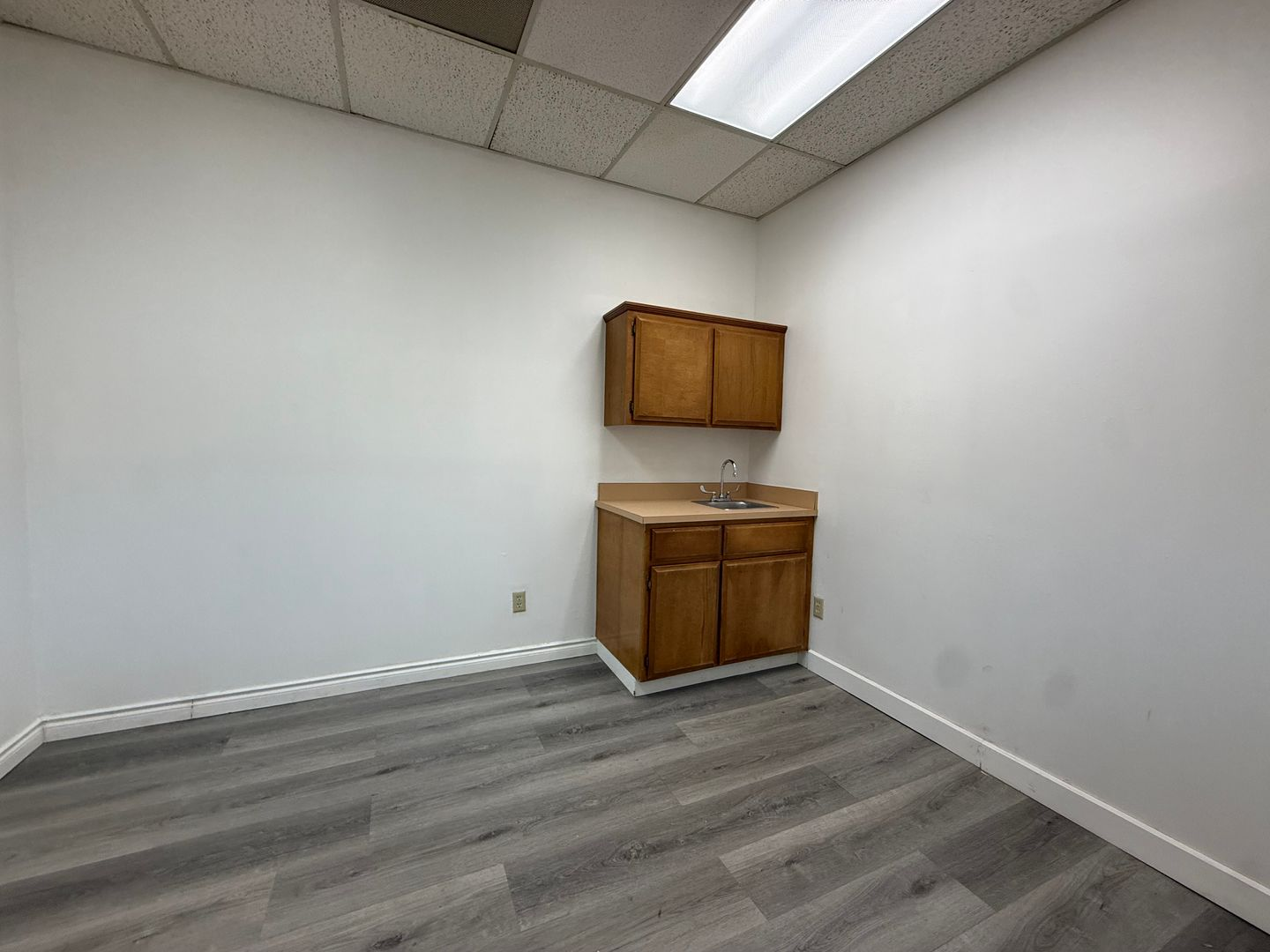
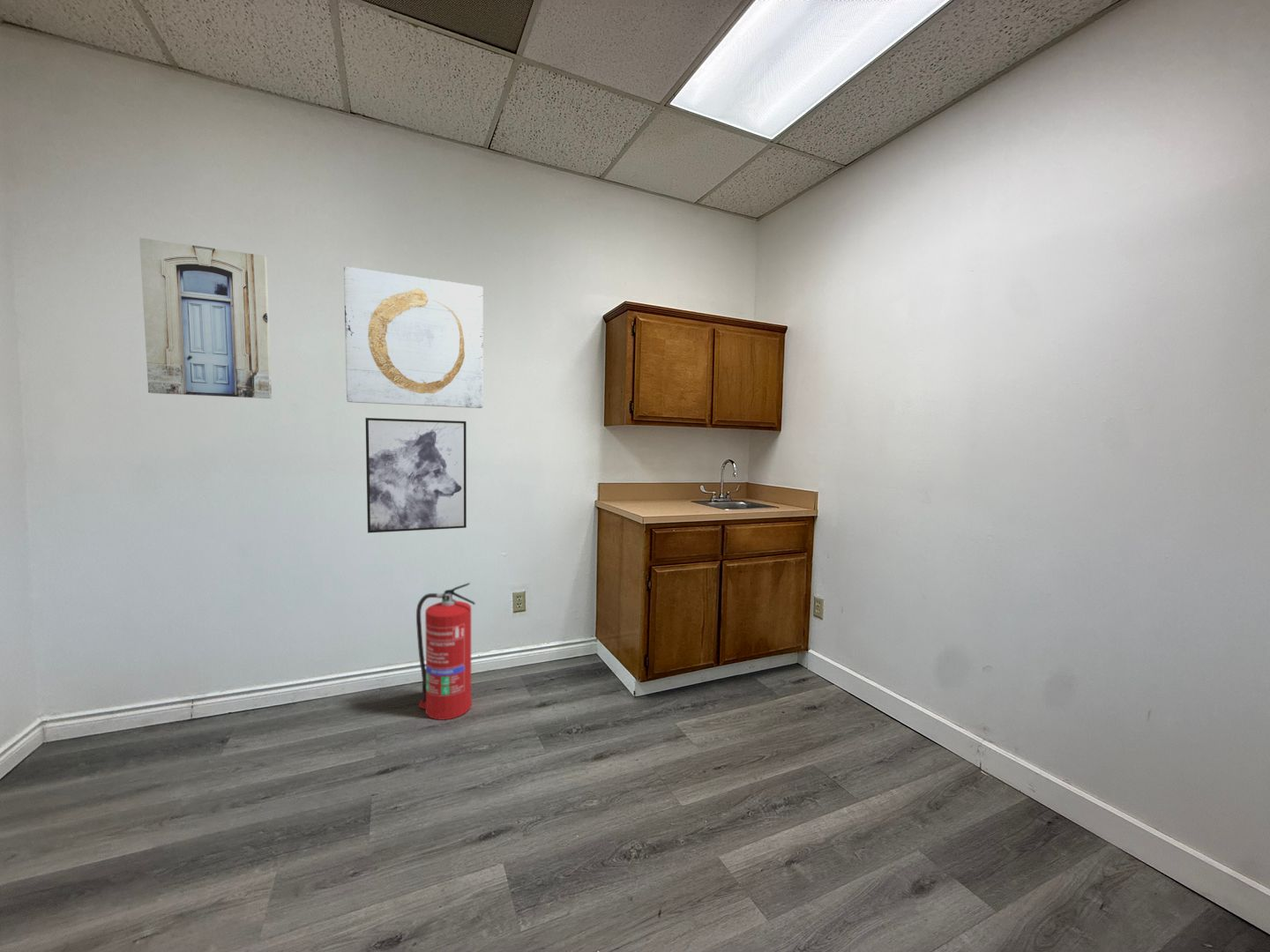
+ fire extinguisher [415,582,476,721]
+ wall art [364,417,467,534]
+ wall art [138,237,273,399]
+ wall art [343,266,484,409]
